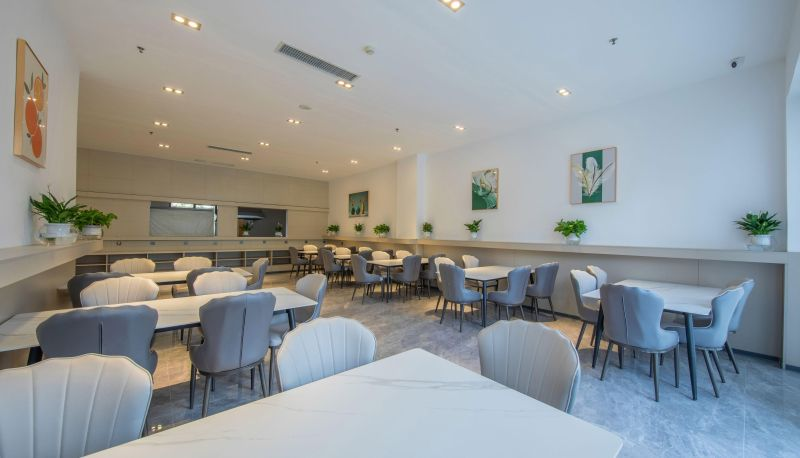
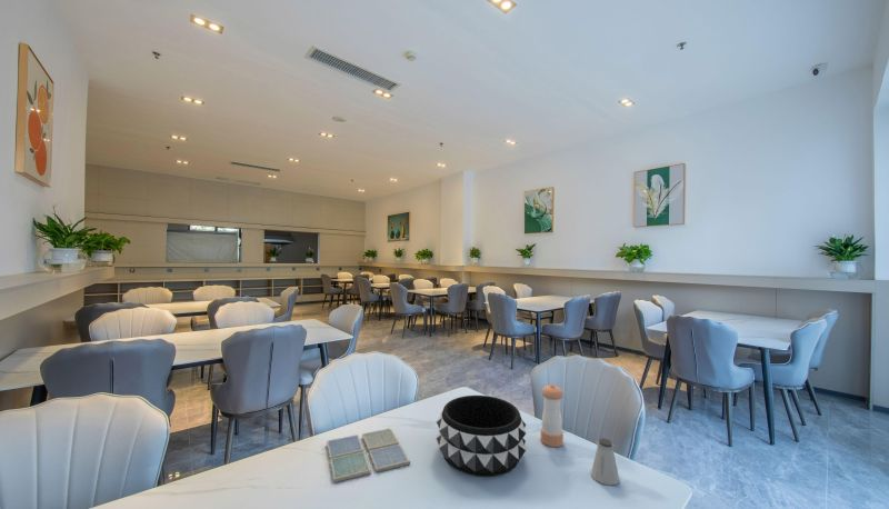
+ drink coaster [326,427,411,483]
+ pepper shaker [540,383,565,448]
+ saltshaker [590,437,620,487]
+ decorative bowl [436,395,527,478]
